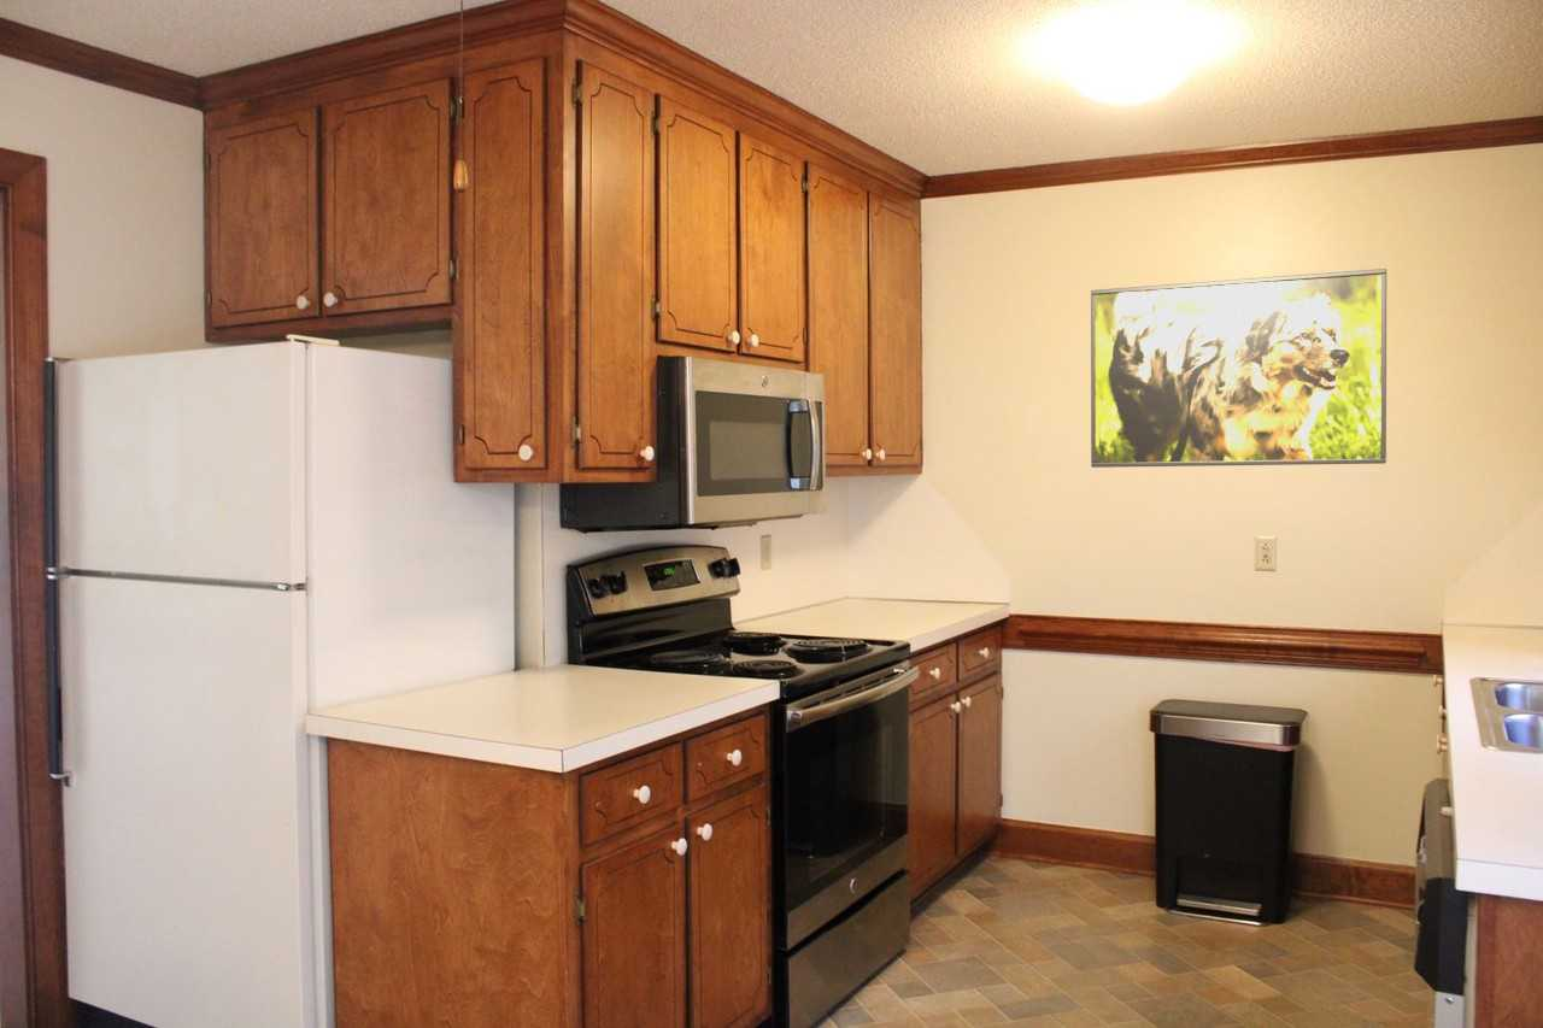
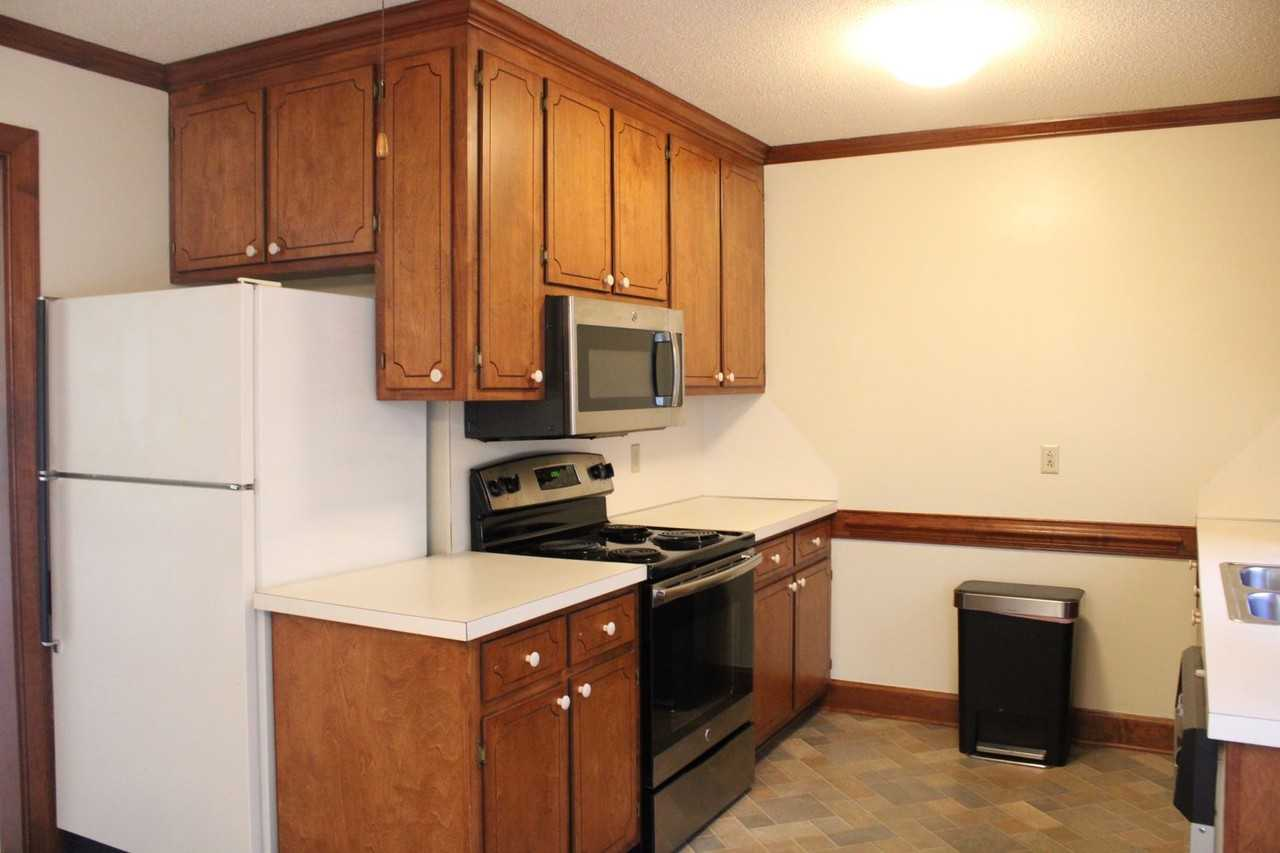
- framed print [1090,268,1387,469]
